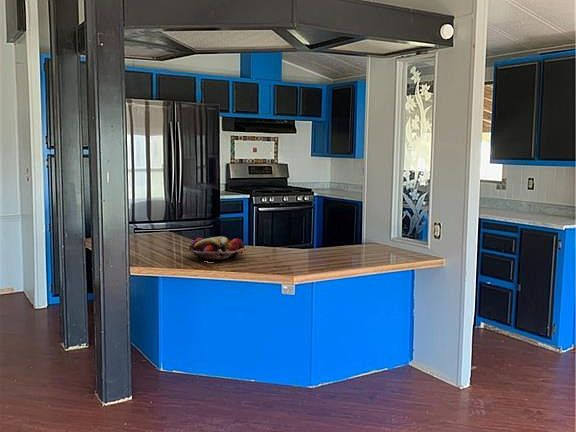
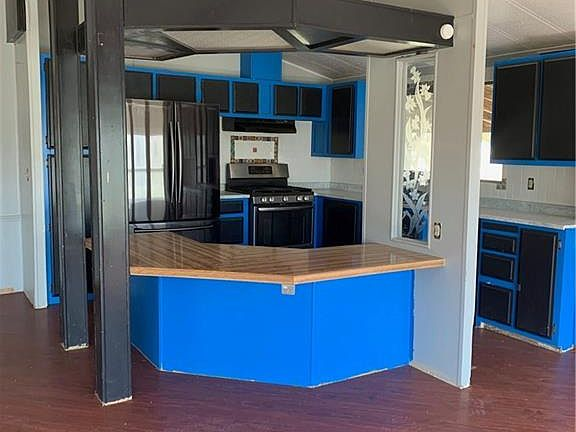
- fruit basket [188,236,248,262]
